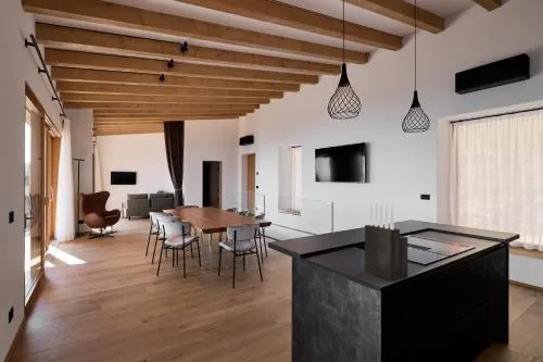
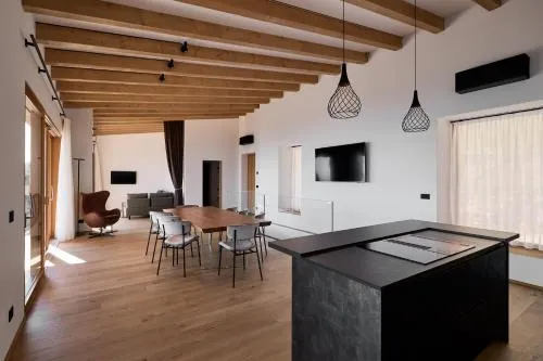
- knife block [364,201,408,282]
